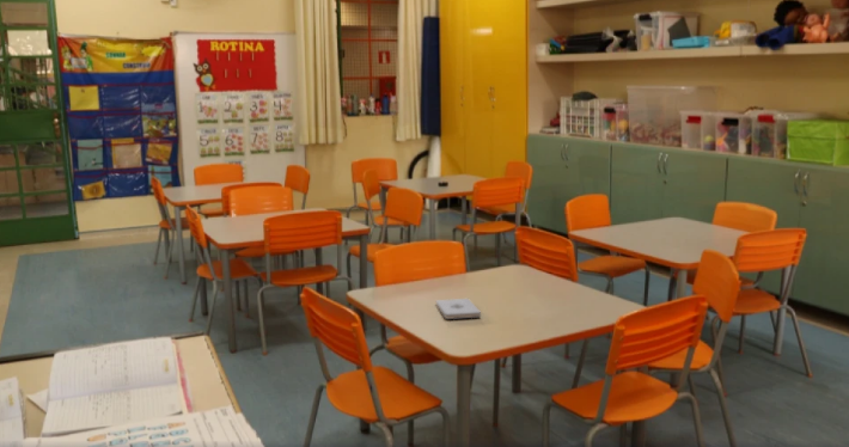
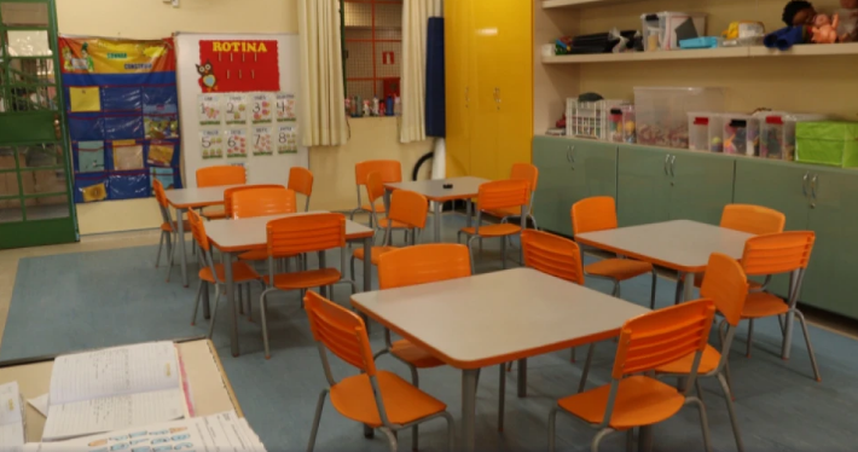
- notepad [435,298,482,320]
